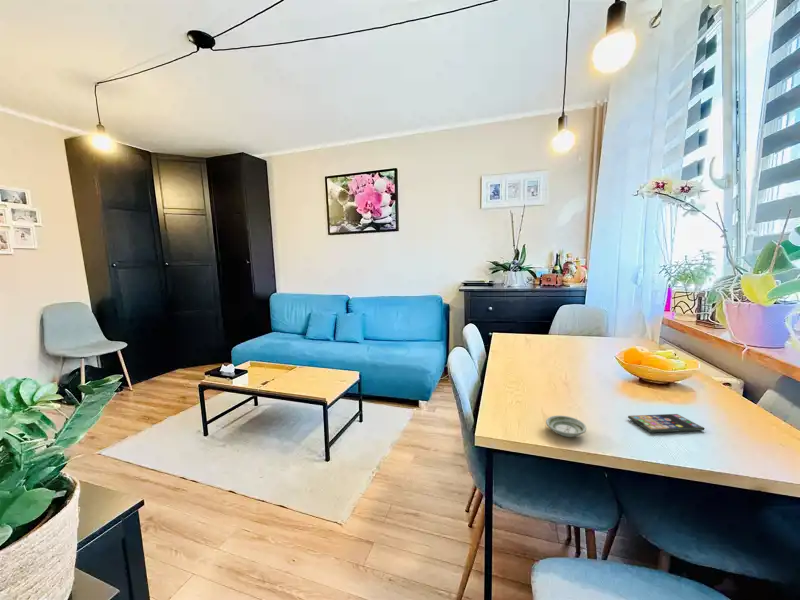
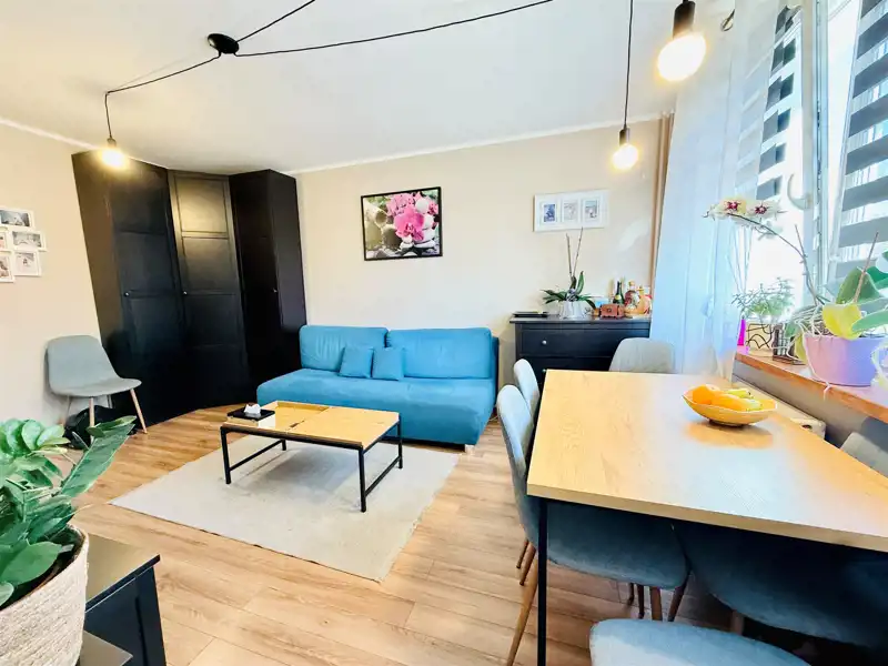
- smartphone [627,413,705,433]
- saucer [545,415,588,438]
